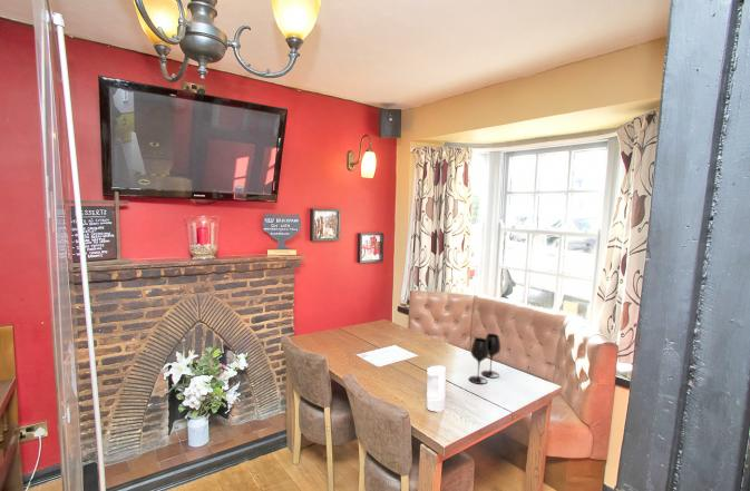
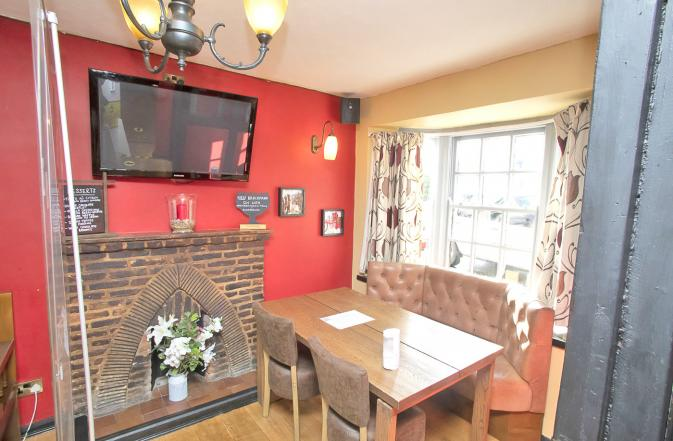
- wine glass [468,333,501,385]
